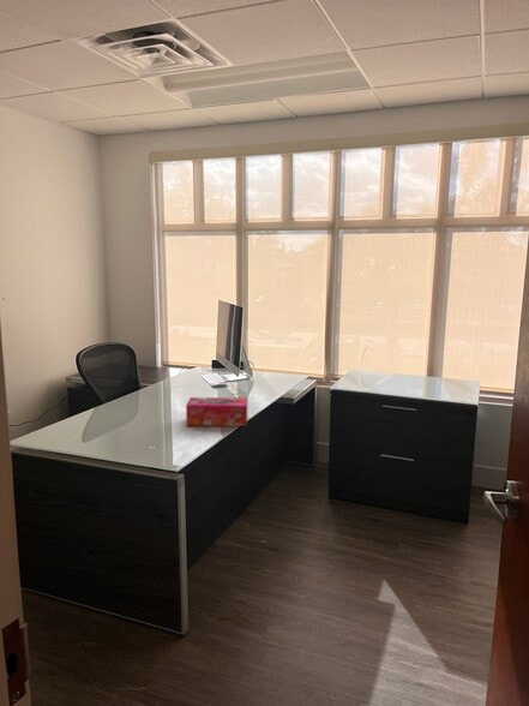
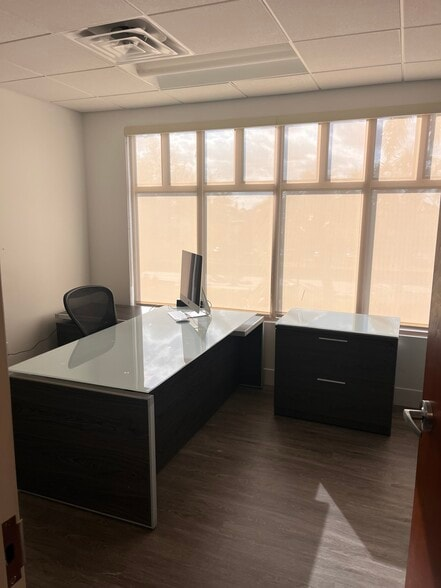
- tissue box [185,396,248,427]
